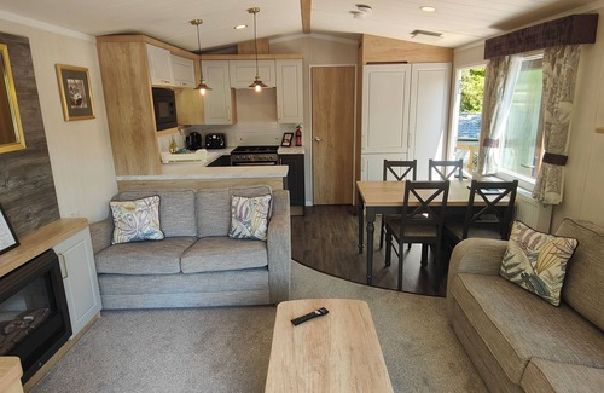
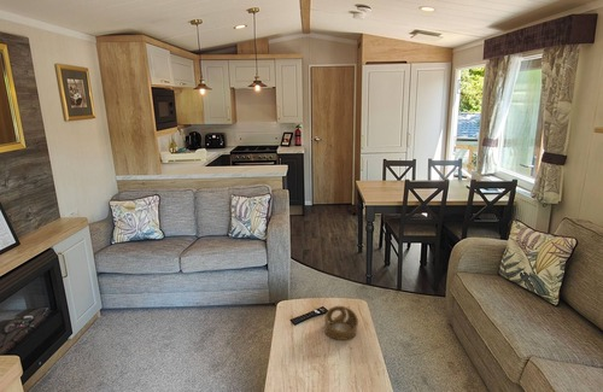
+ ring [323,305,359,341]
